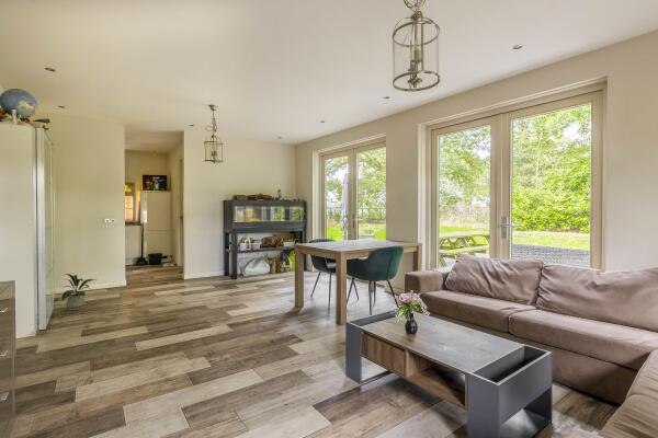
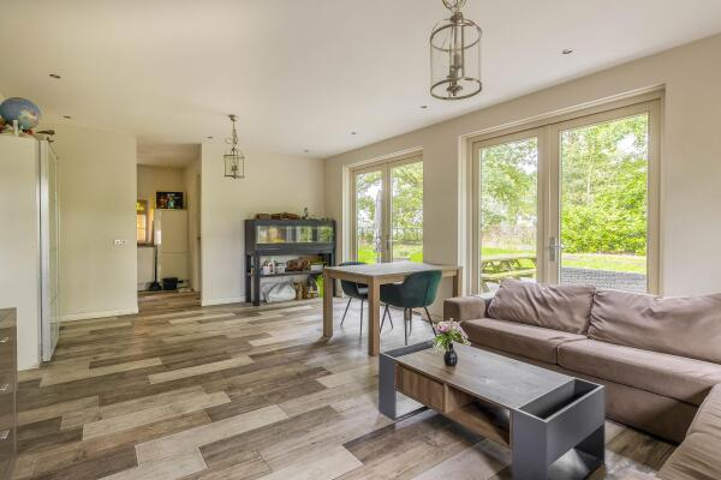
- house plant [59,273,99,312]
